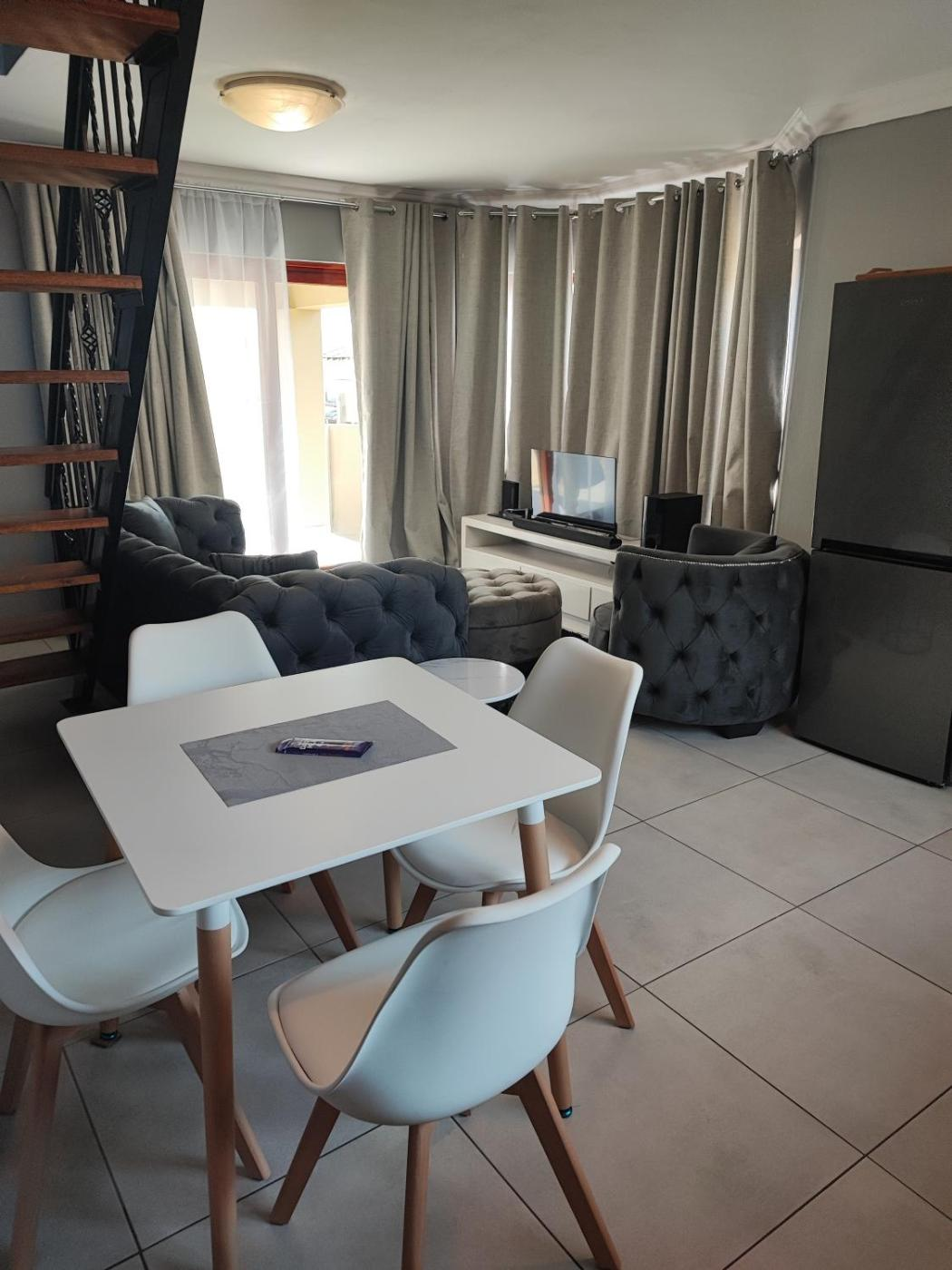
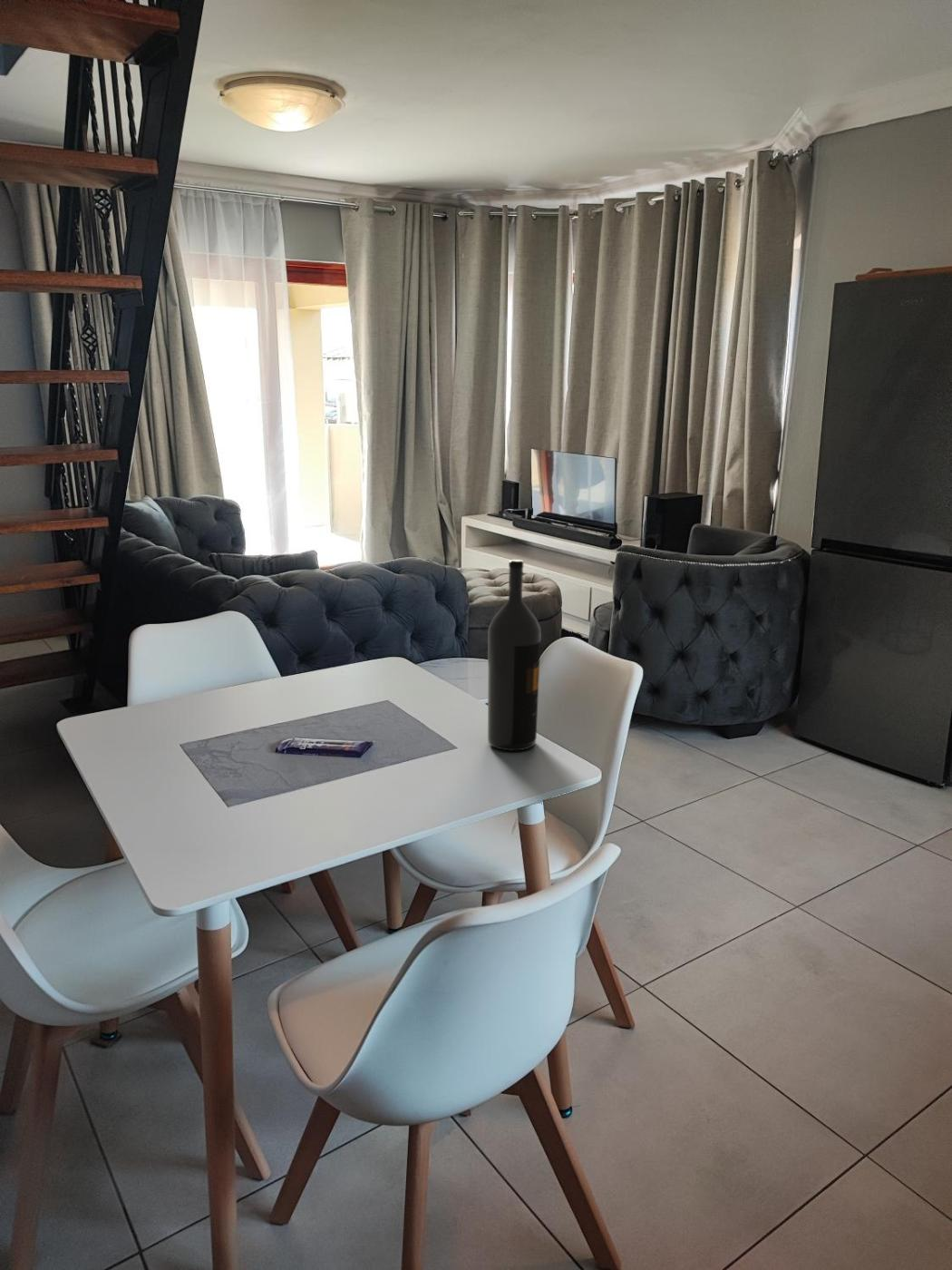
+ wine bottle [487,559,542,751]
